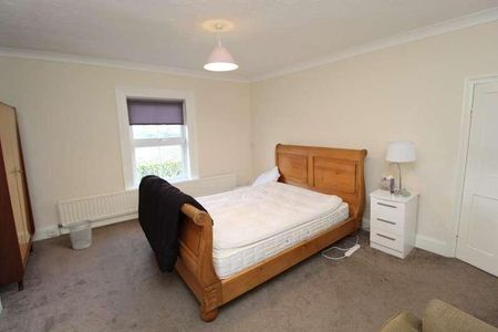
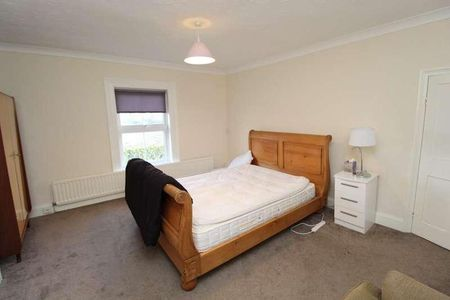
- wastebasket [66,219,93,250]
